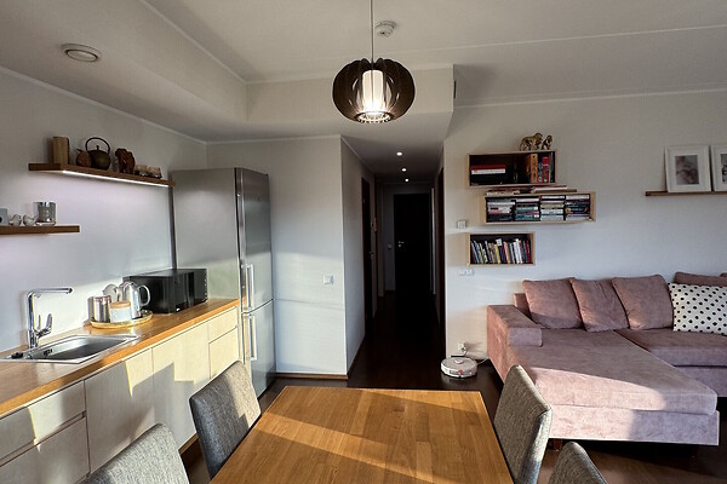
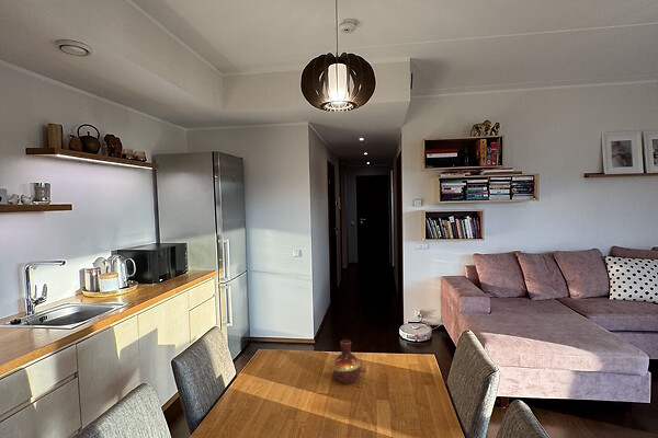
+ vase [332,338,361,384]
